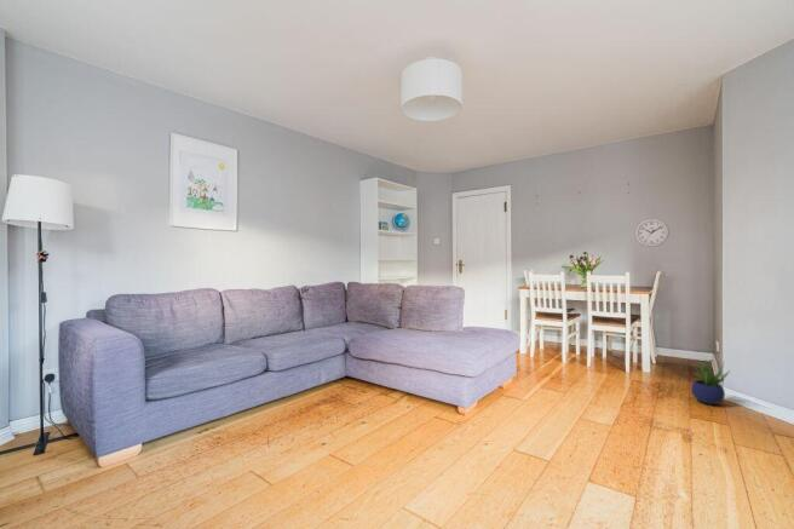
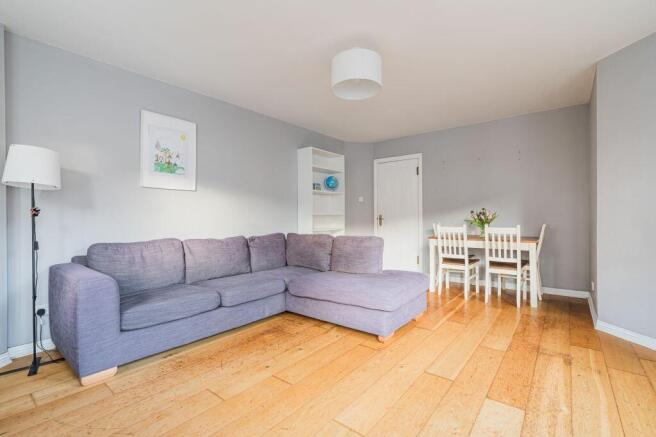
- potted plant [689,360,731,406]
- wall clock [634,218,671,248]
